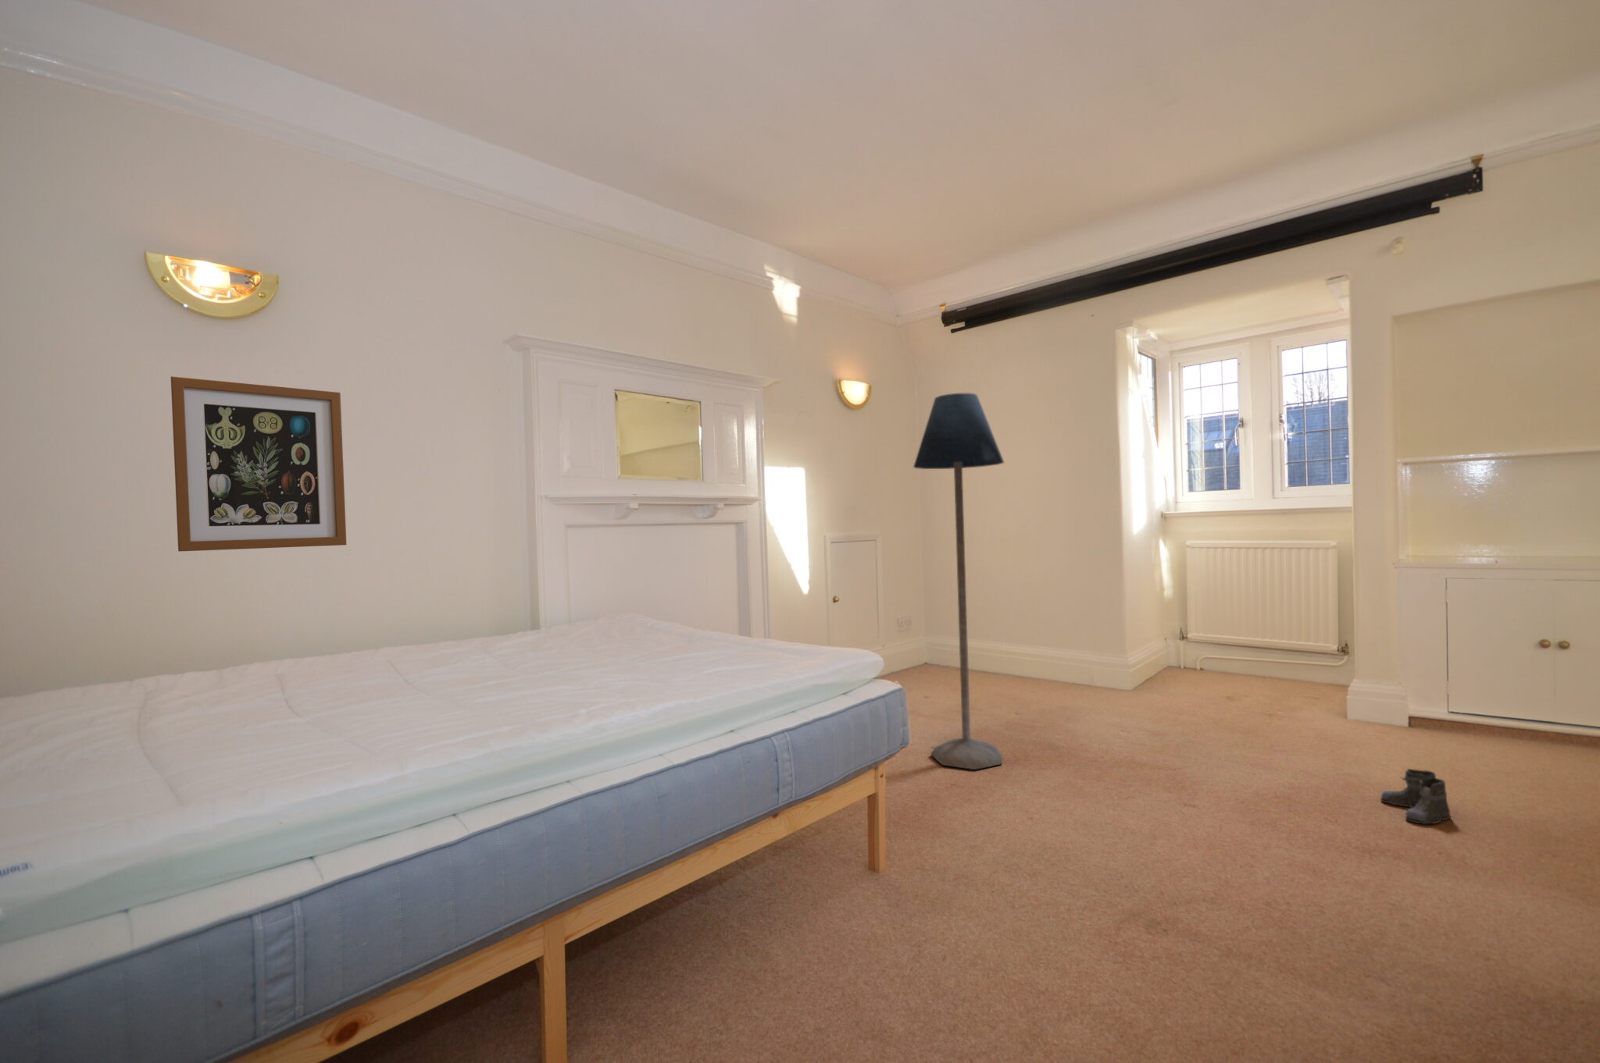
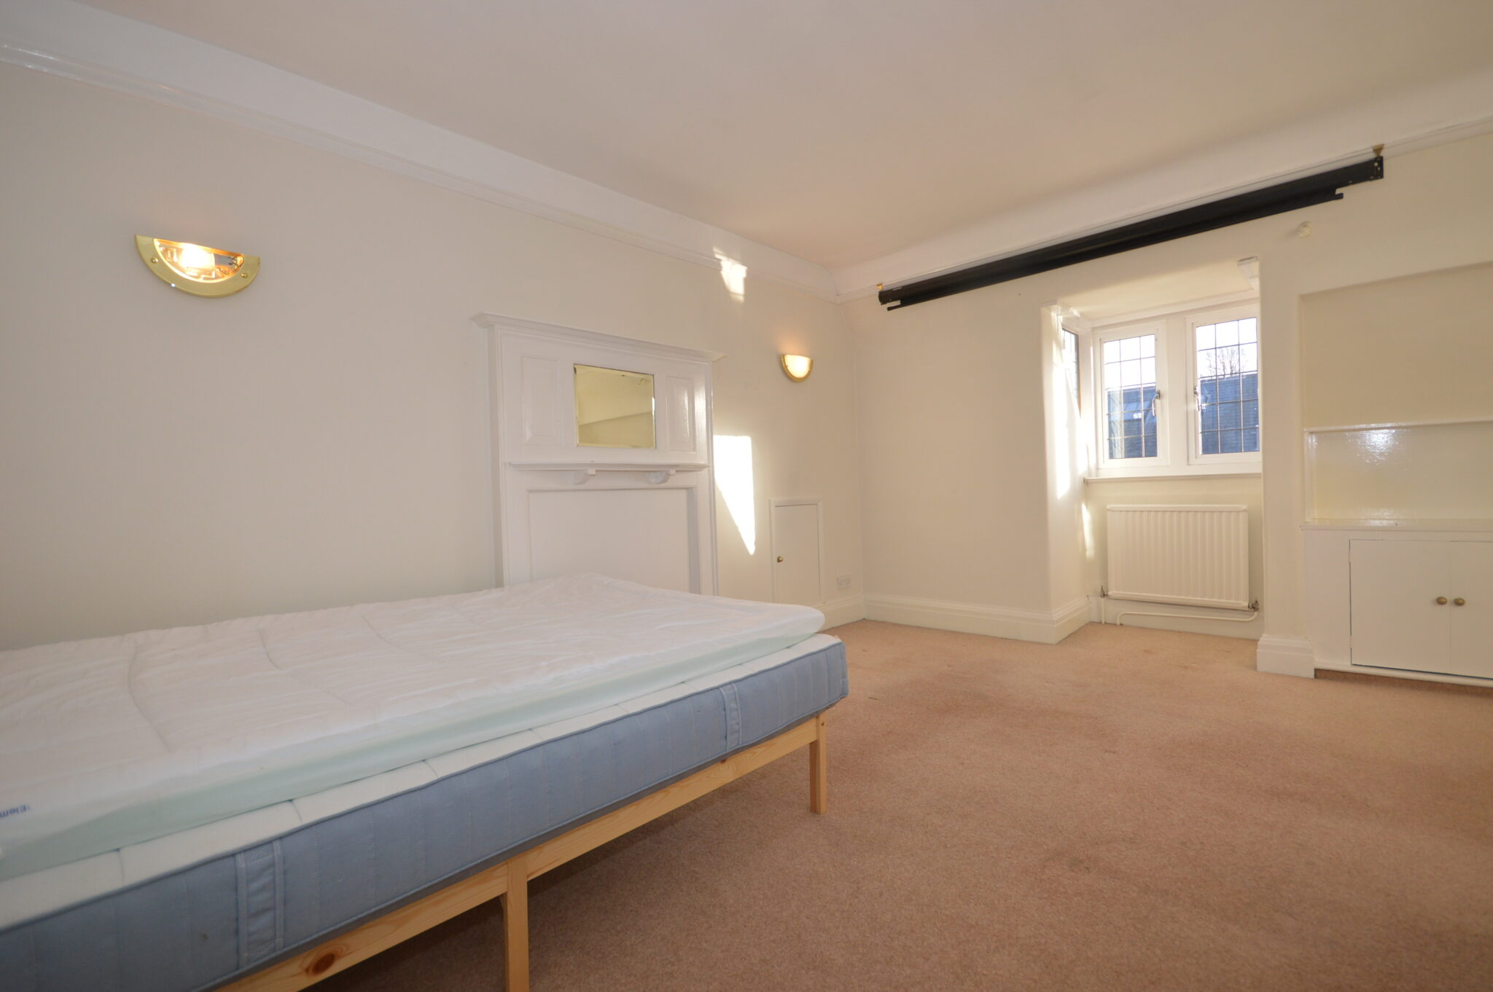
- floor lamp [913,393,1004,770]
- boots [1379,768,1458,829]
- wall art [170,375,347,552]
